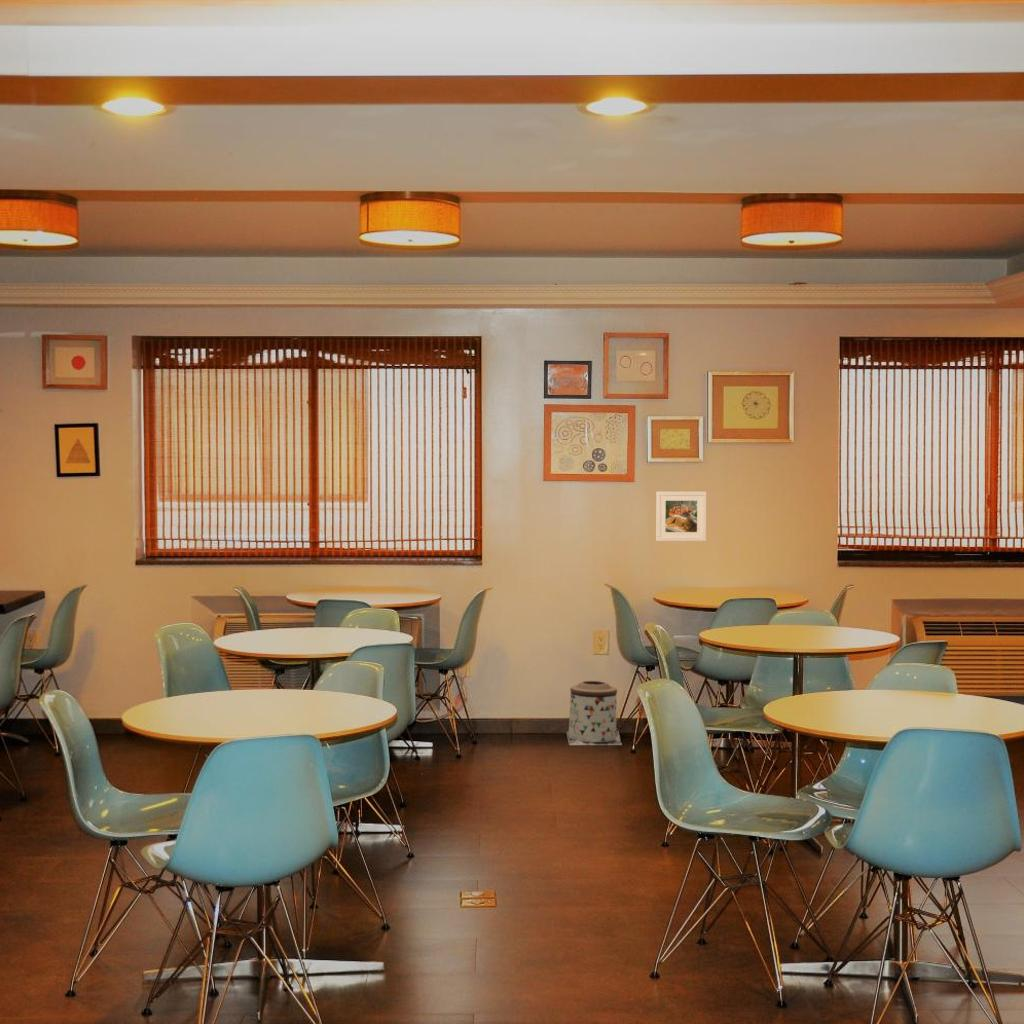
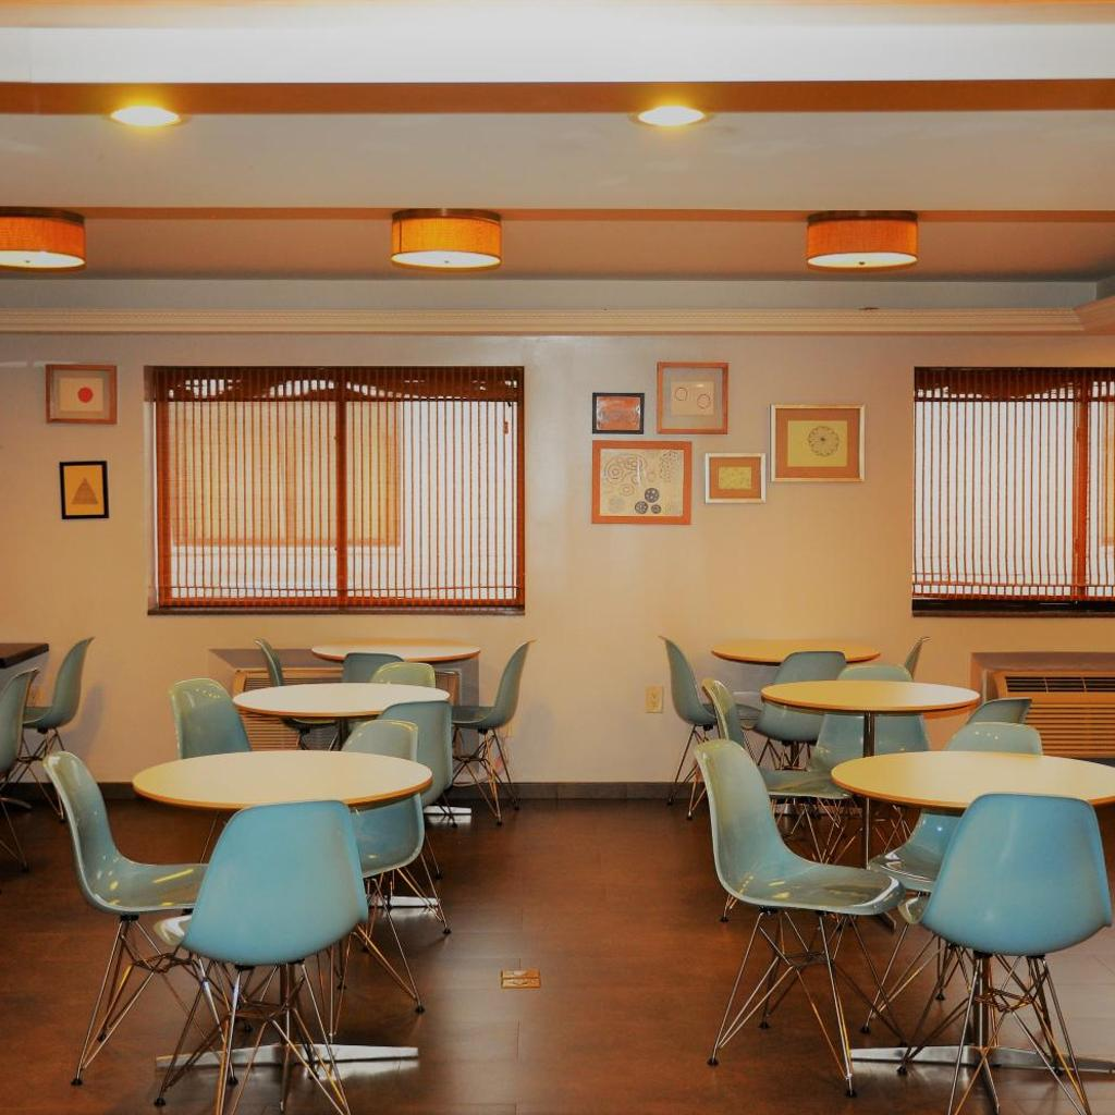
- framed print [655,491,707,542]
- trash bin [566,680,623,746]
